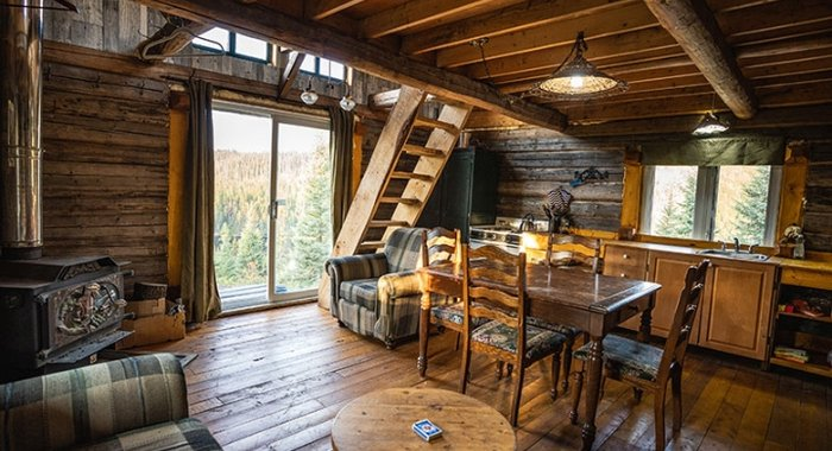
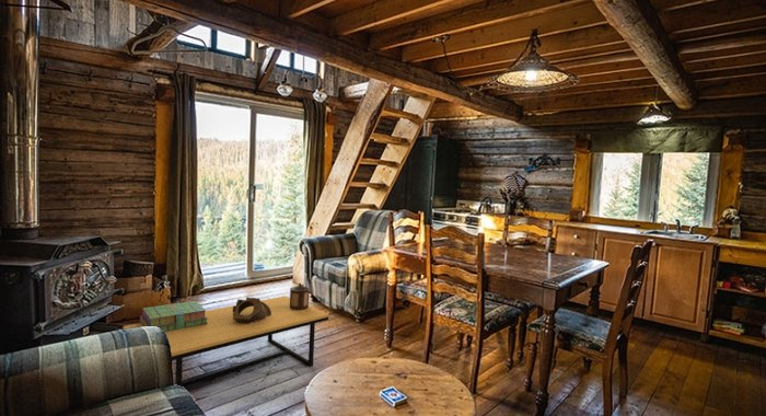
+ coffee table [123,294,329,388]
+ stack of books [139,300,208,332]
+ decorative bowl [233,296,271,324]
+ lantern [289,282,310,310]
